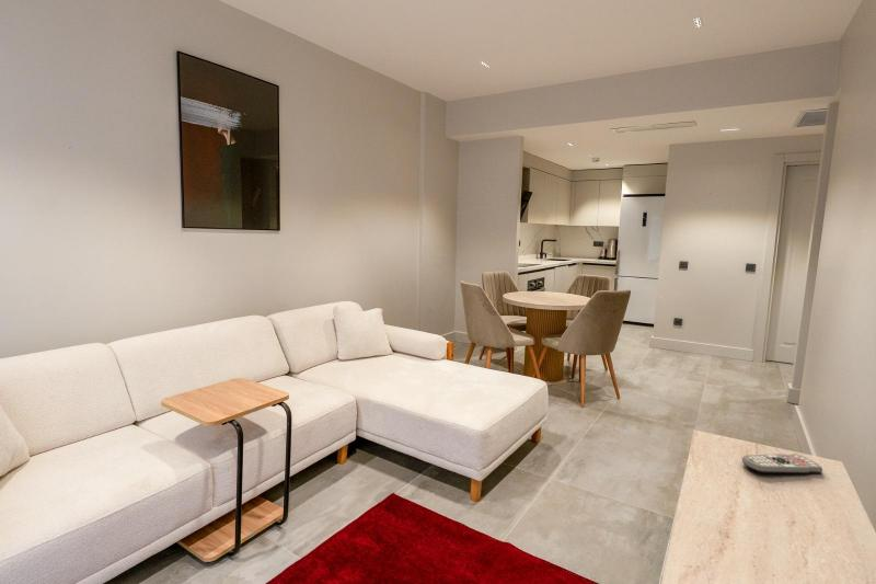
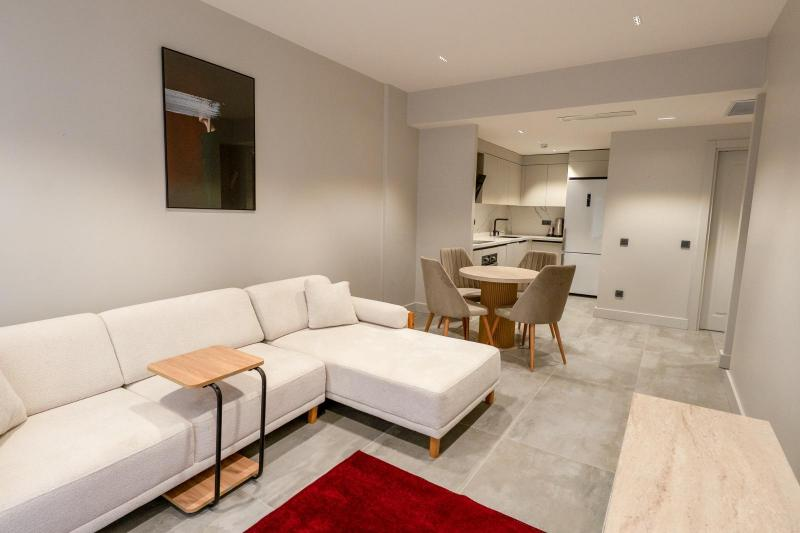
- remote control [741,453,823,474]
